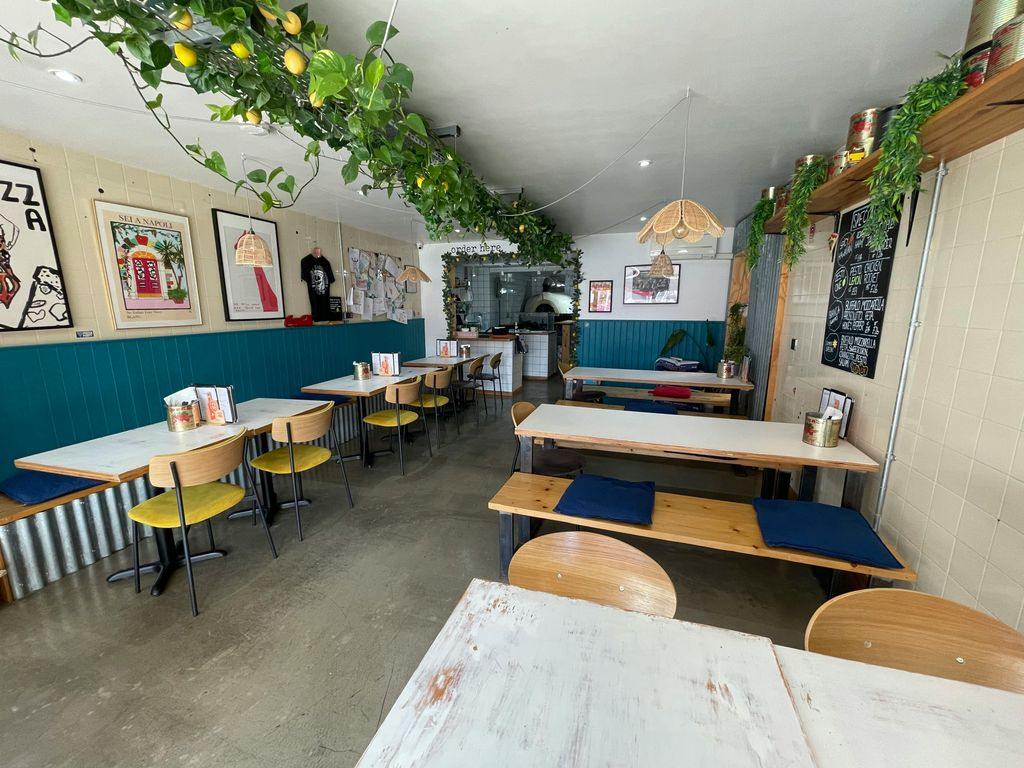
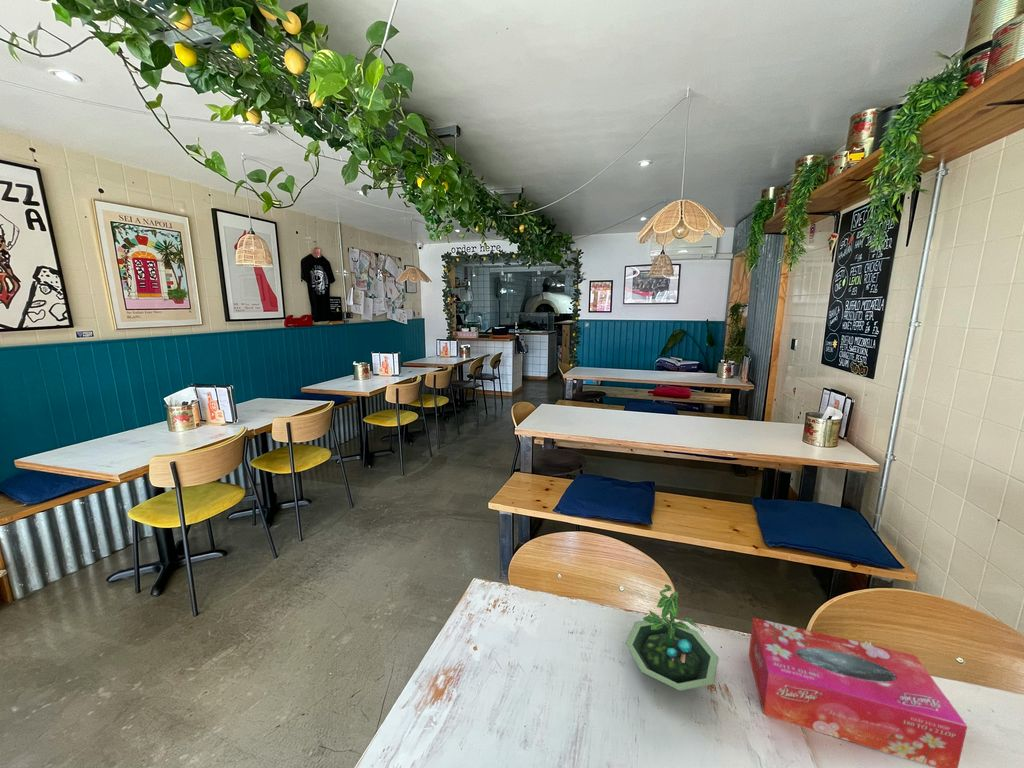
+ tissue box [748,617,968,768]
+ terrarium [624,583,719,692]
